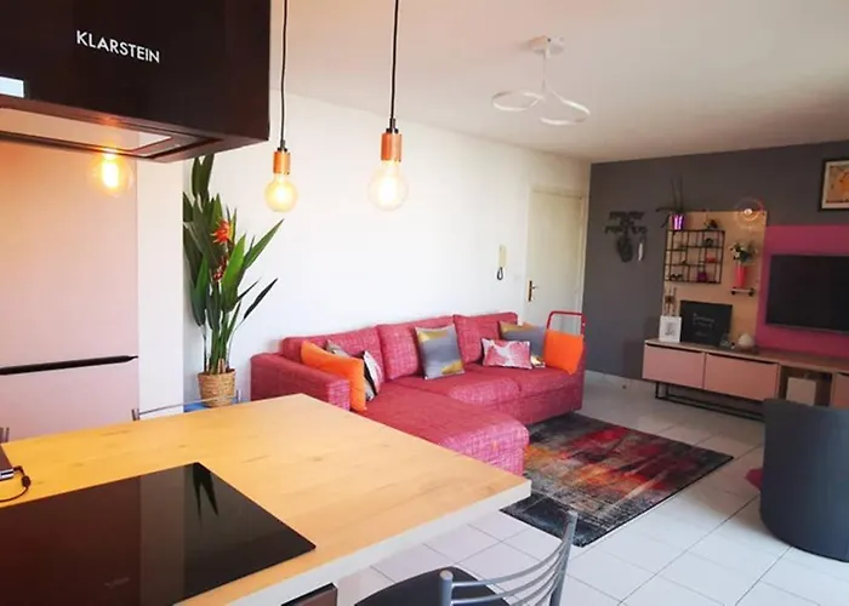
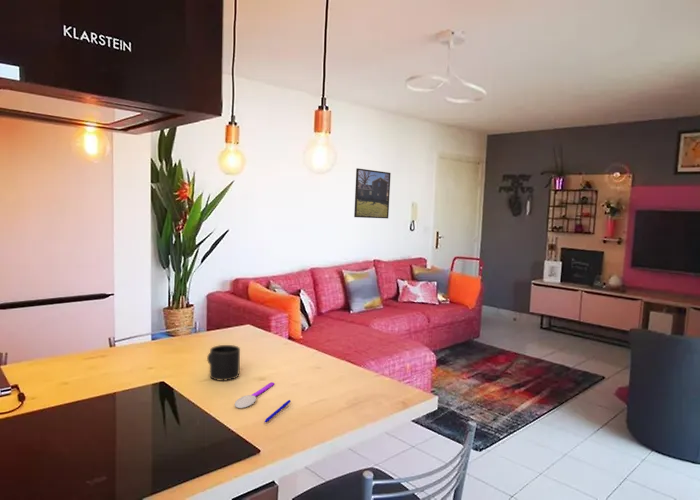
+ mug [206,344,241,382]
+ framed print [353,167,392,219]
+ spoon [234,381,275,409]
+ pen [264,399,292,423]
